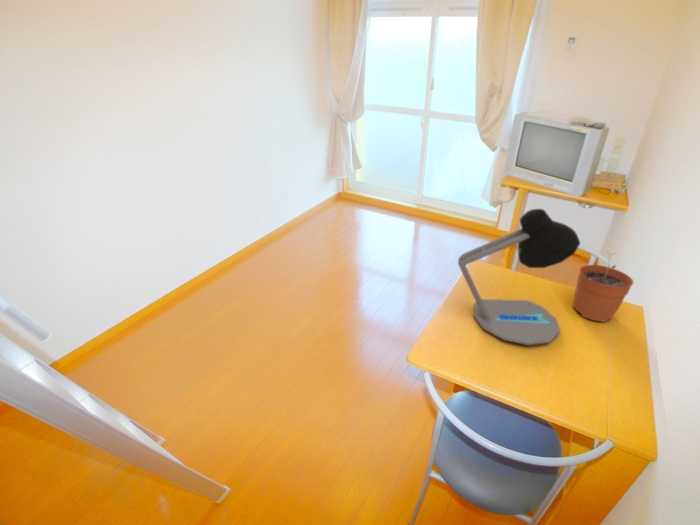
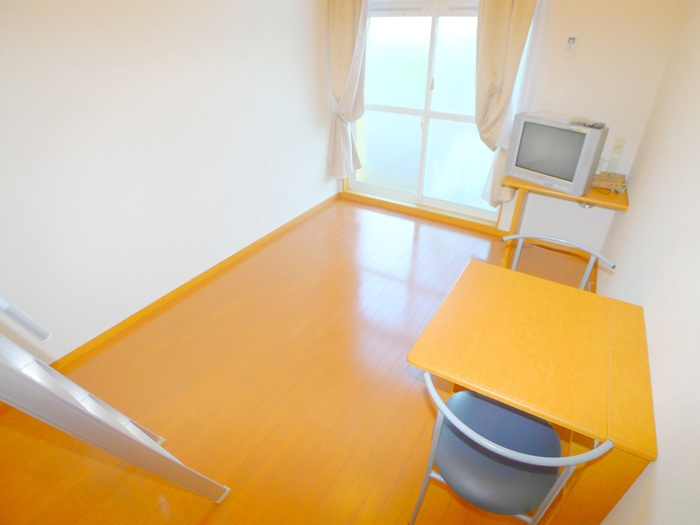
- desk lamp [457,208,581,346]
- plant pot [572,251,635,322]
